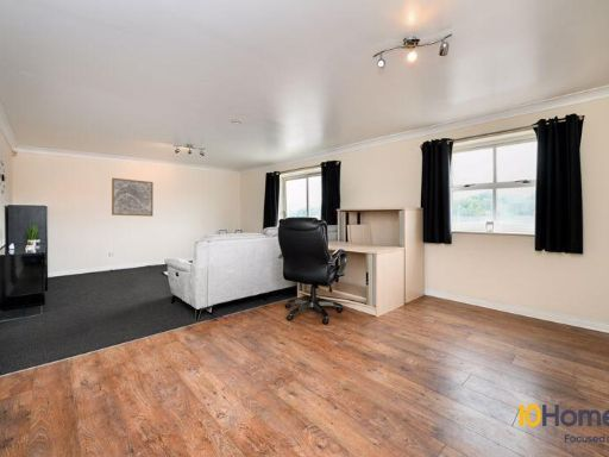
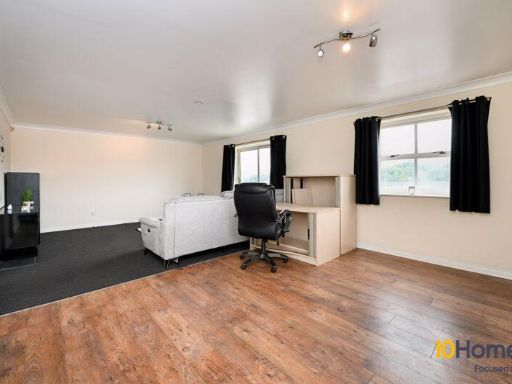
- wall art [111,177,155,218]
